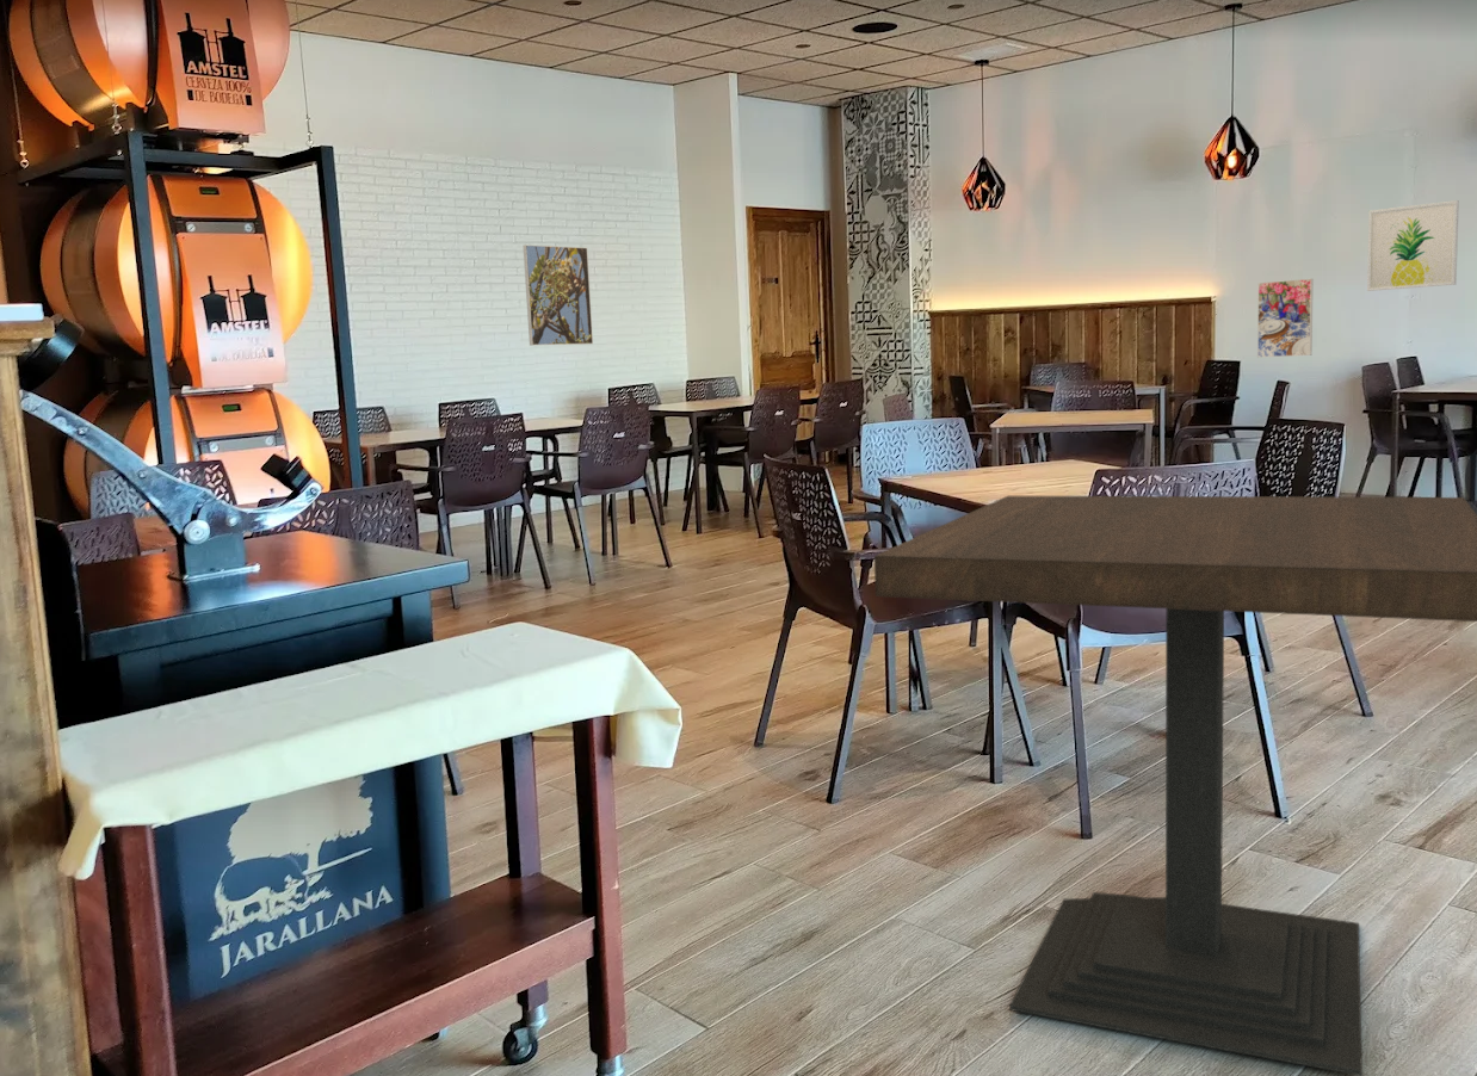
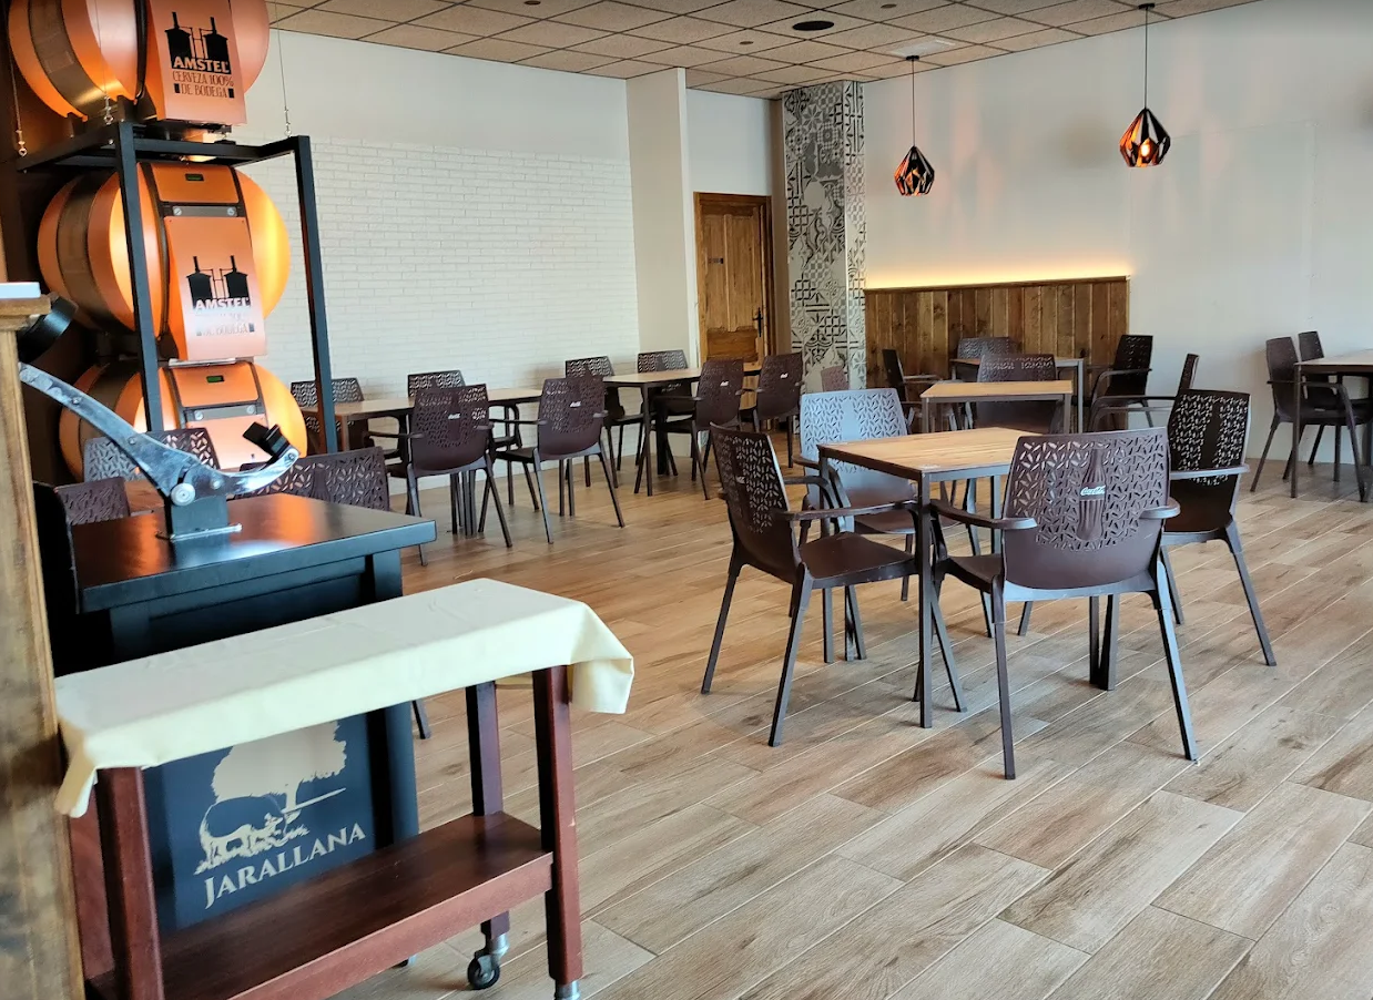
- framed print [1256,278,1315,359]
- dining table [873,495,1477,1076]
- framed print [523,243,594,346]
- wall art [1366,199,1460,292]
